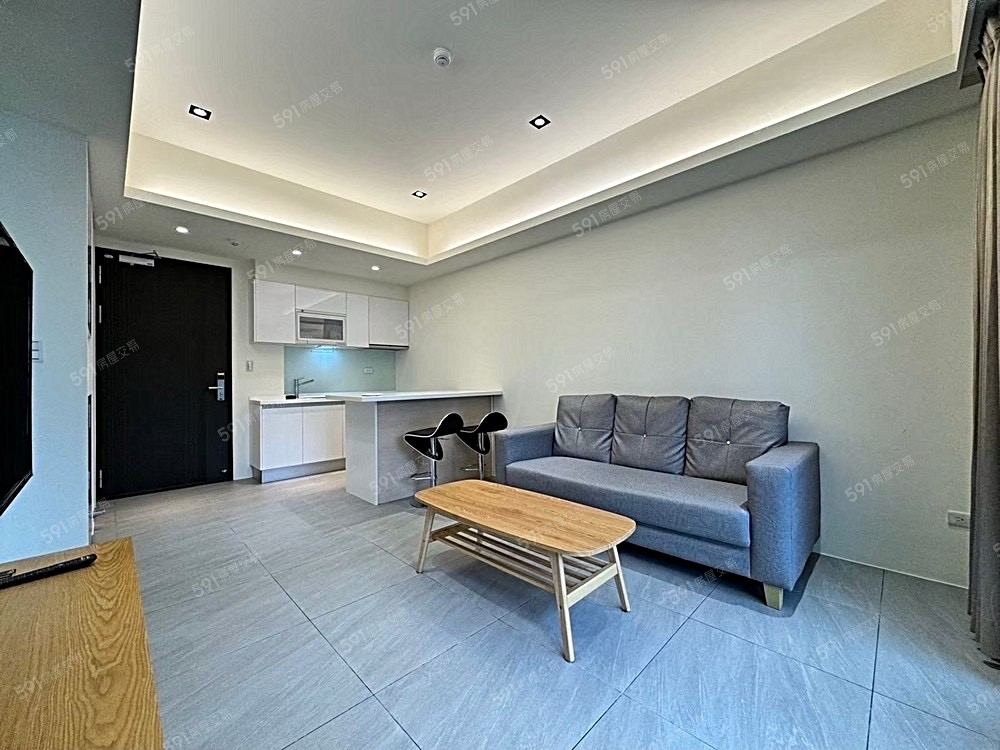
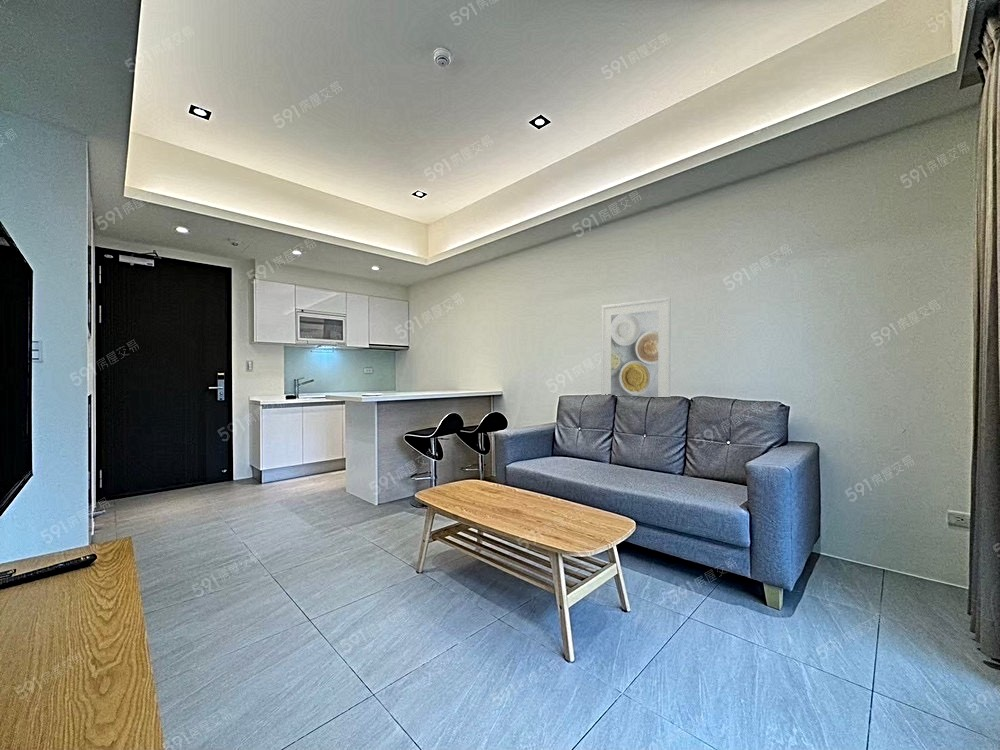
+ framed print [600,297,672,398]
